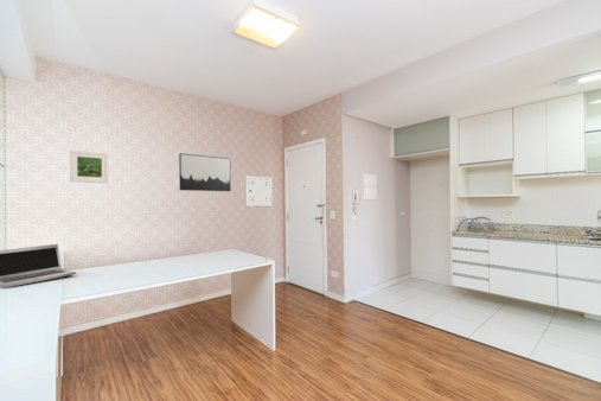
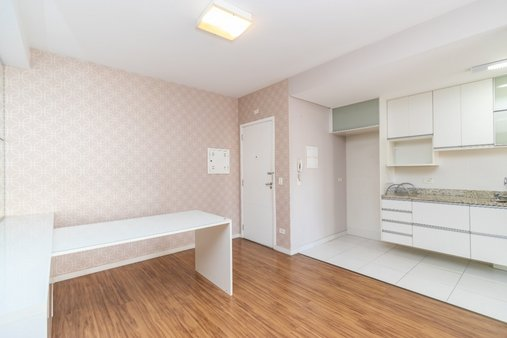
- laptop [0,243,77,289]
- wall art [178,152,232,192]
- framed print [69,149,109,184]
